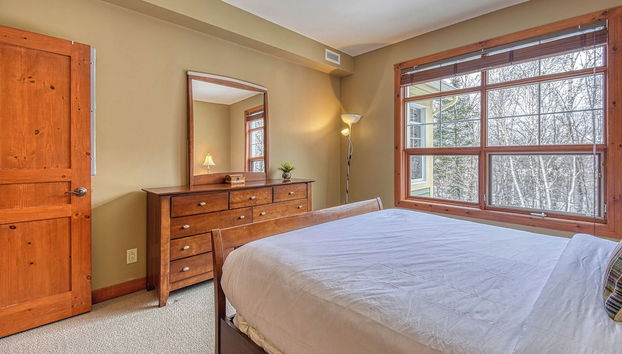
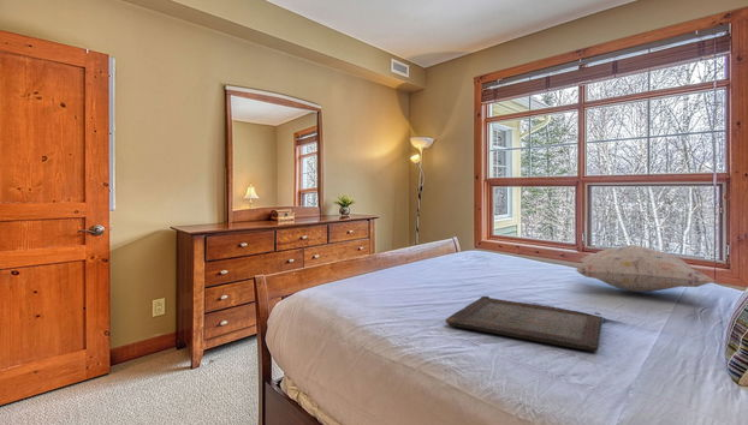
+ decorative pillow [575,244,717,293]
+ serving tray [445,295,604,352]
